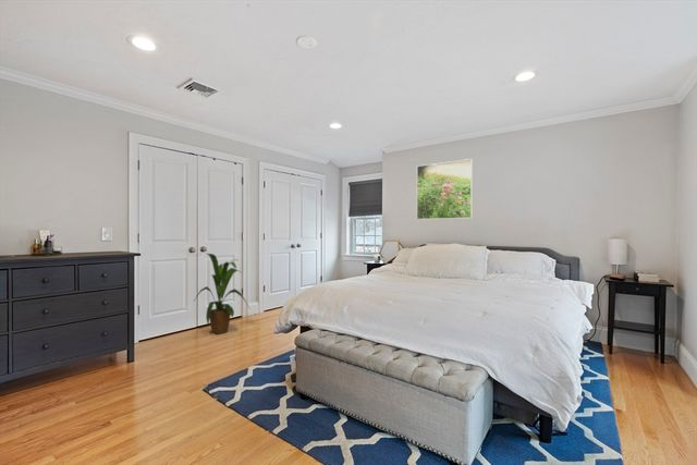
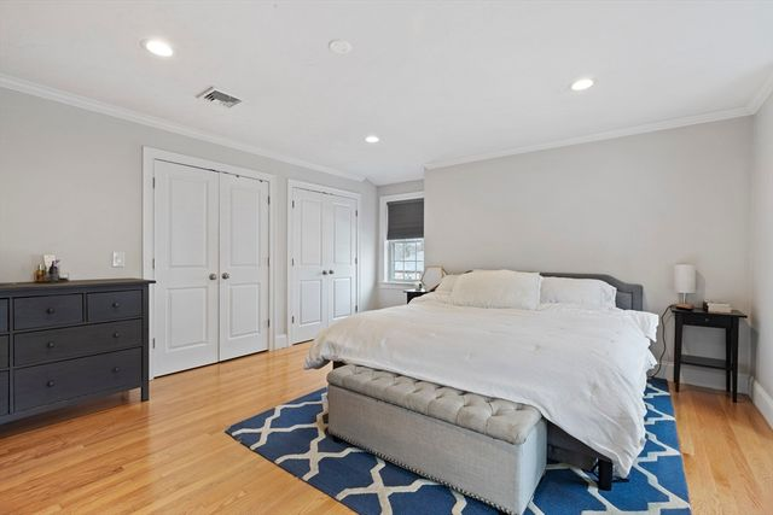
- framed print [416,158,474,220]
- house plant [194,253,252,335]
